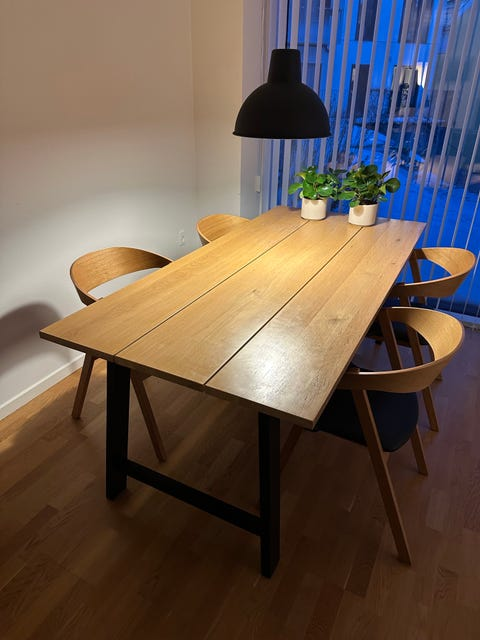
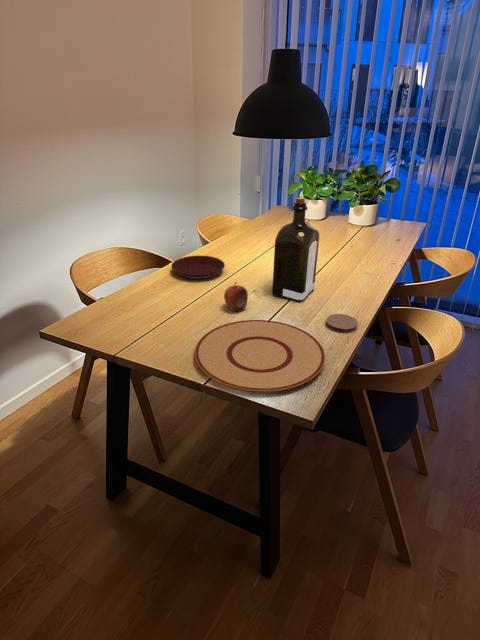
+ plate [194,319,326,394]
+ coaster [325,313,359,334]
+ liquor [271,196,320,303]
+ plate [171,255,226,280]
+ fruit [223,281,249,313]
